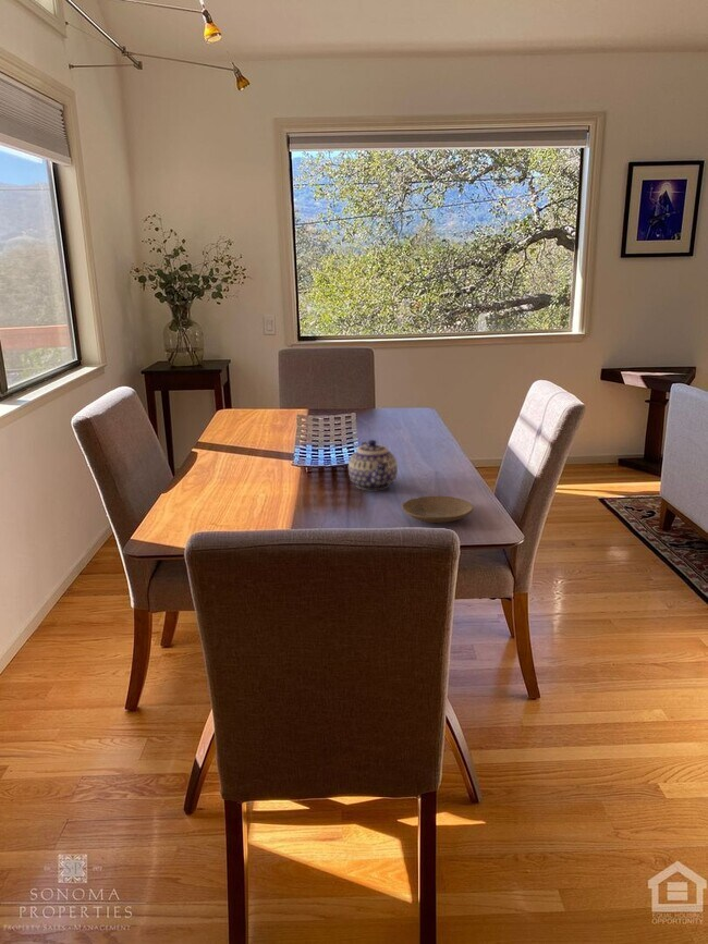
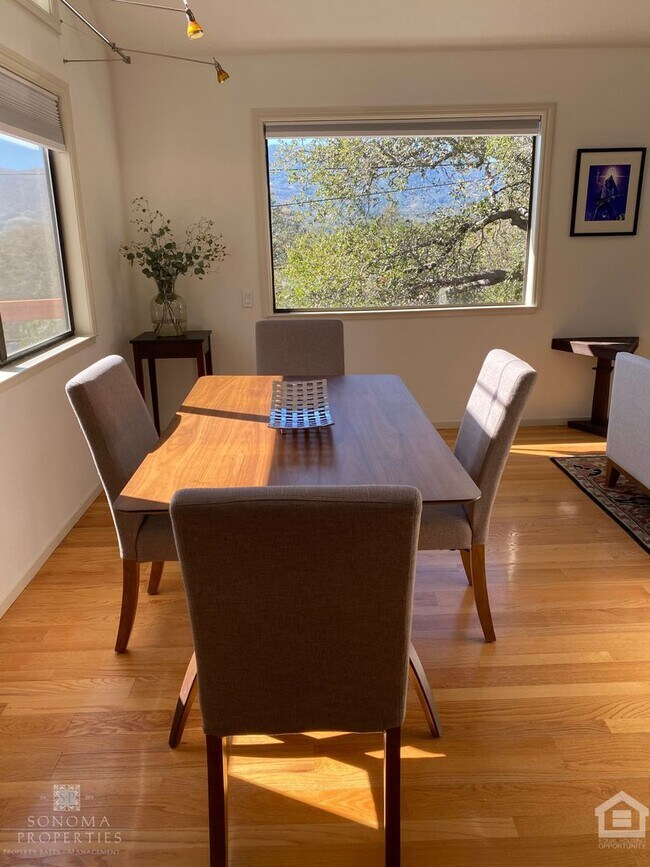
- teapot [347,439,399,491]
- plate [401,495,474,524]
